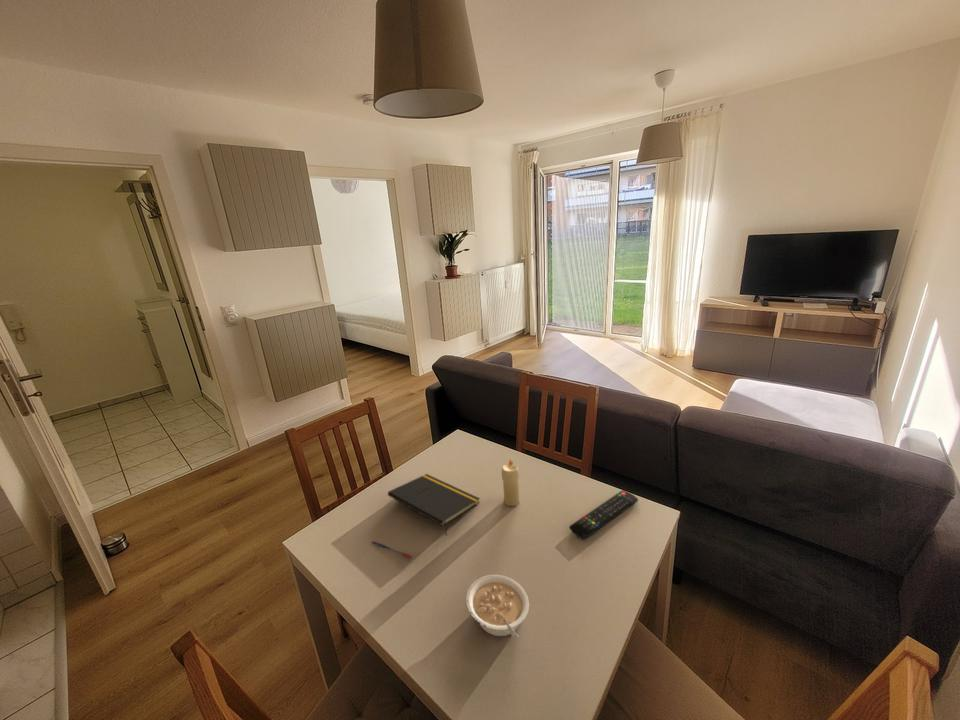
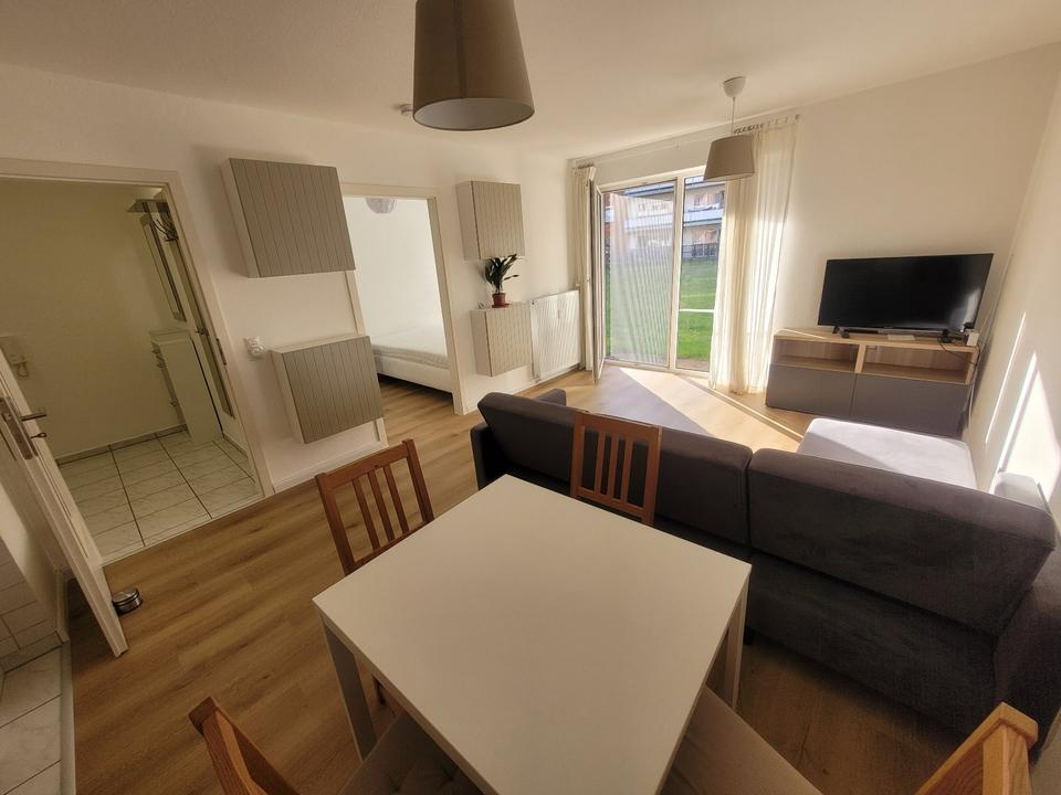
- remote control [568,489,639,541]
- candle [501,458,520,507]
- notepad [387,473,481,537]
- pen [371,540,413,560]
- legume [465,574,530,639]
